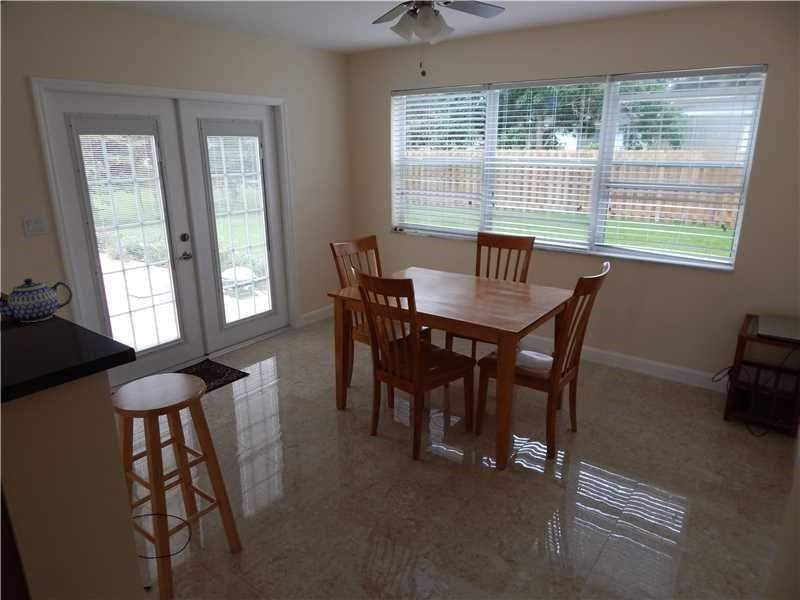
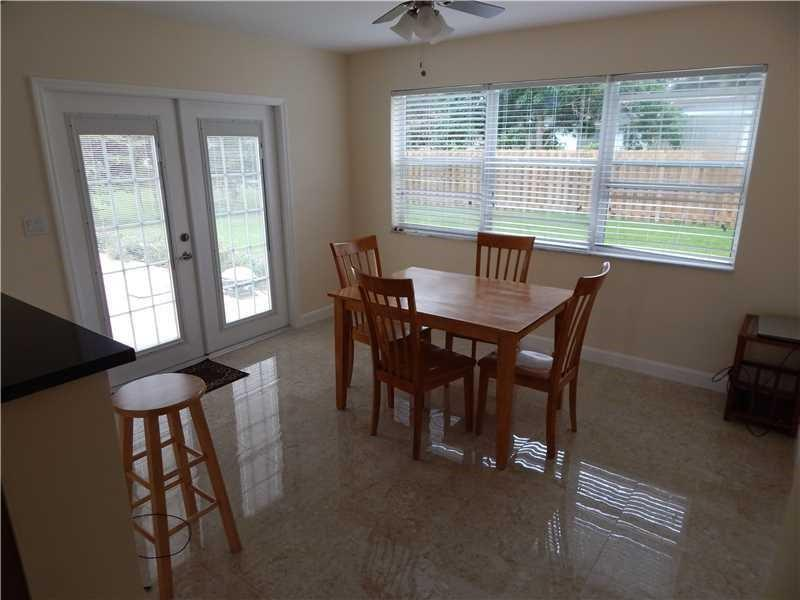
- teapot [0,277,73,323]
